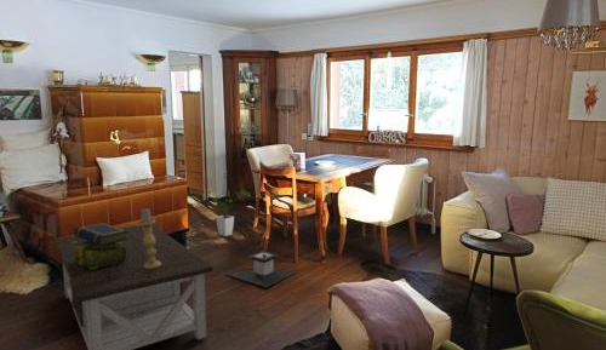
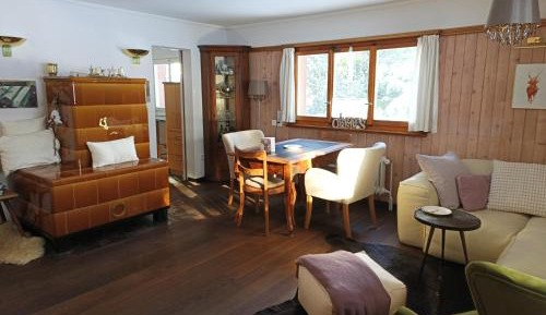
- coffee table [53,223,215,350]
- stack of books [73,222,128,269]
- lantern [224,249,301,288]
- candle holder [137,207,161,269]
- house plant [202,189,252,237]
